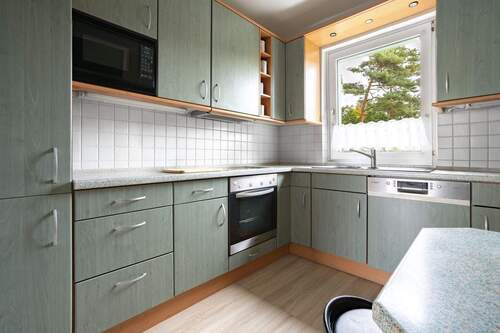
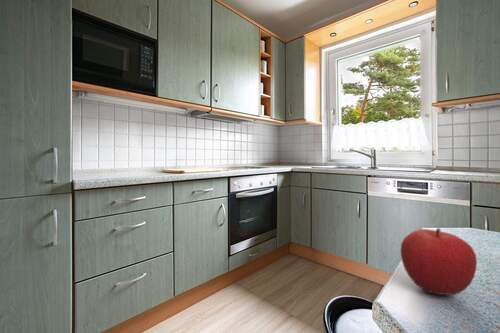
+ fruit [400,227,478,296]
